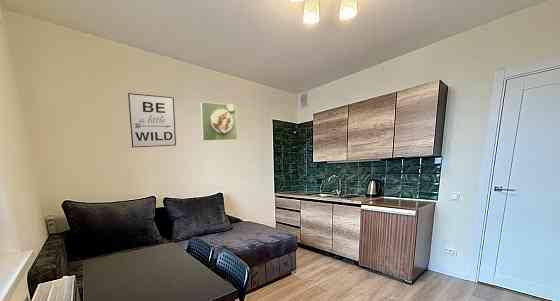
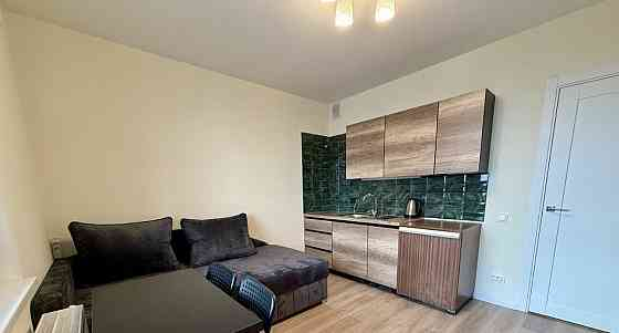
- wall art [127,92,177,149]
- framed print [200,101,238,142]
